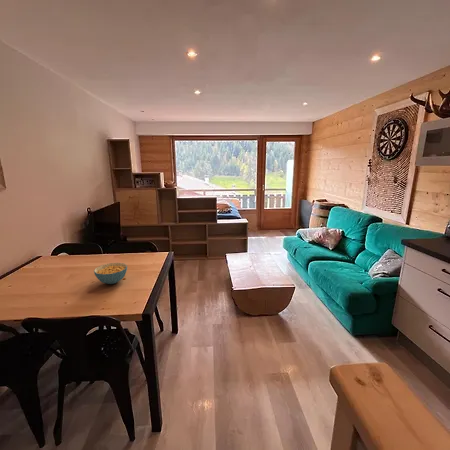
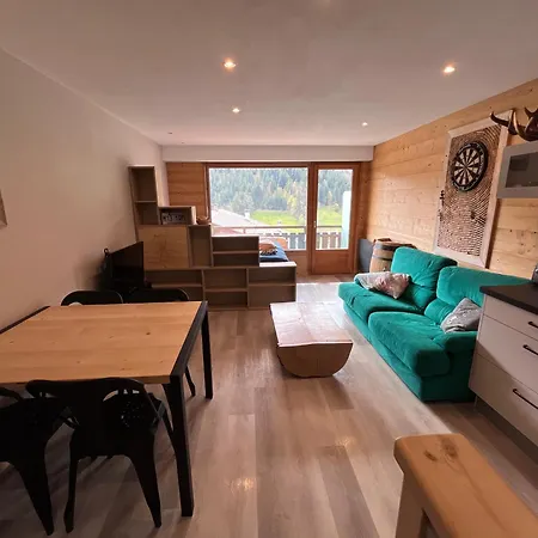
- cereal bowl [93,262,128,285]
